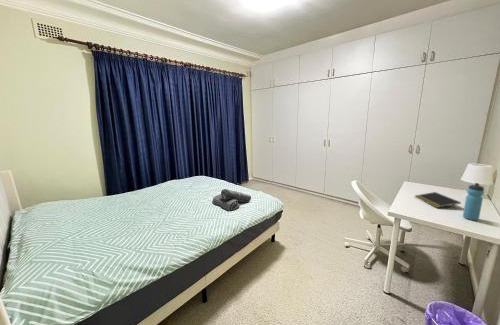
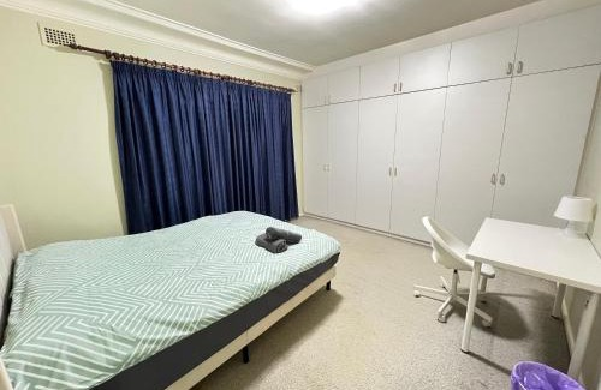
- notepad [414,191,462,209]
- water bottle [462,182,485,221]
